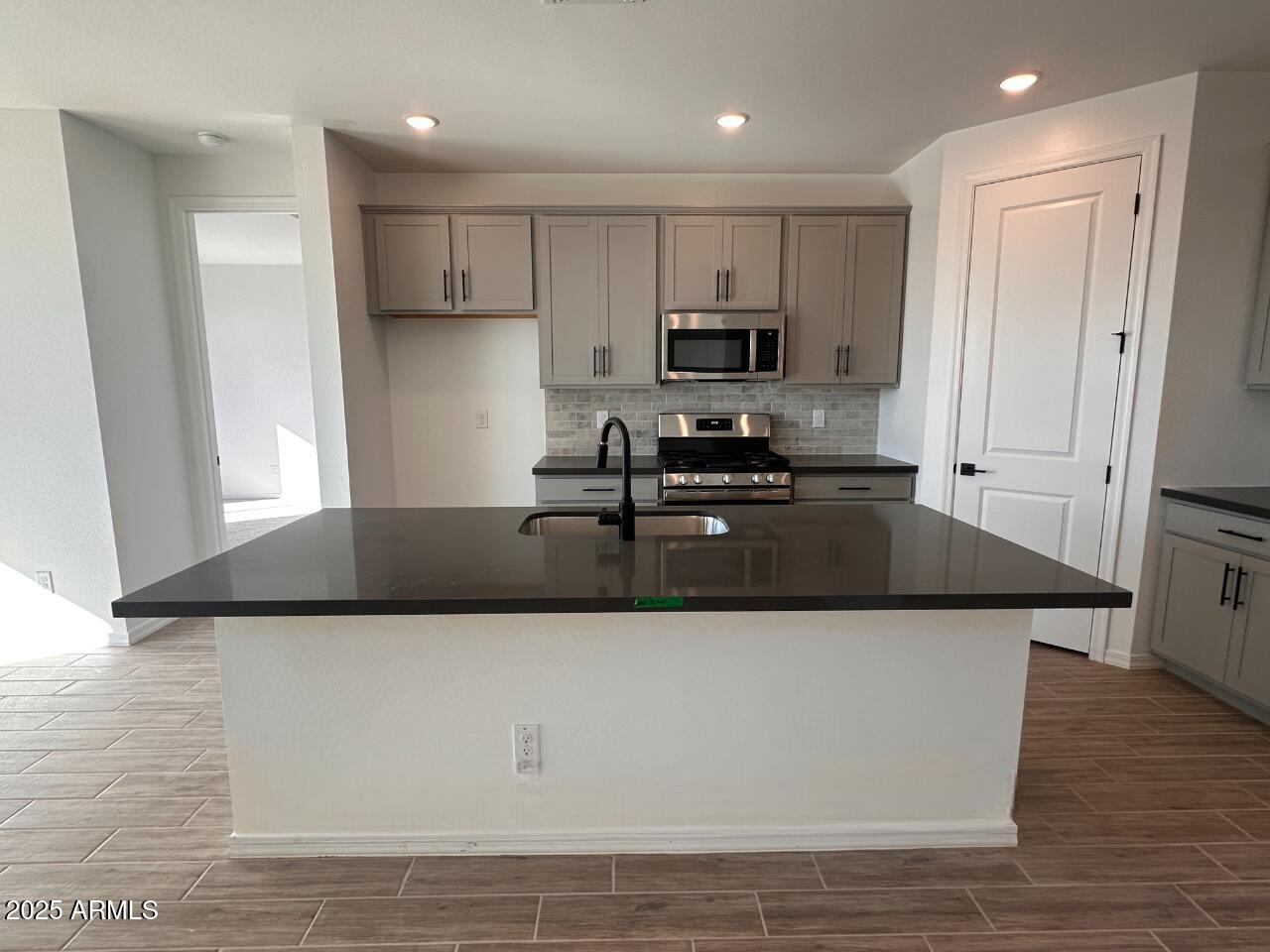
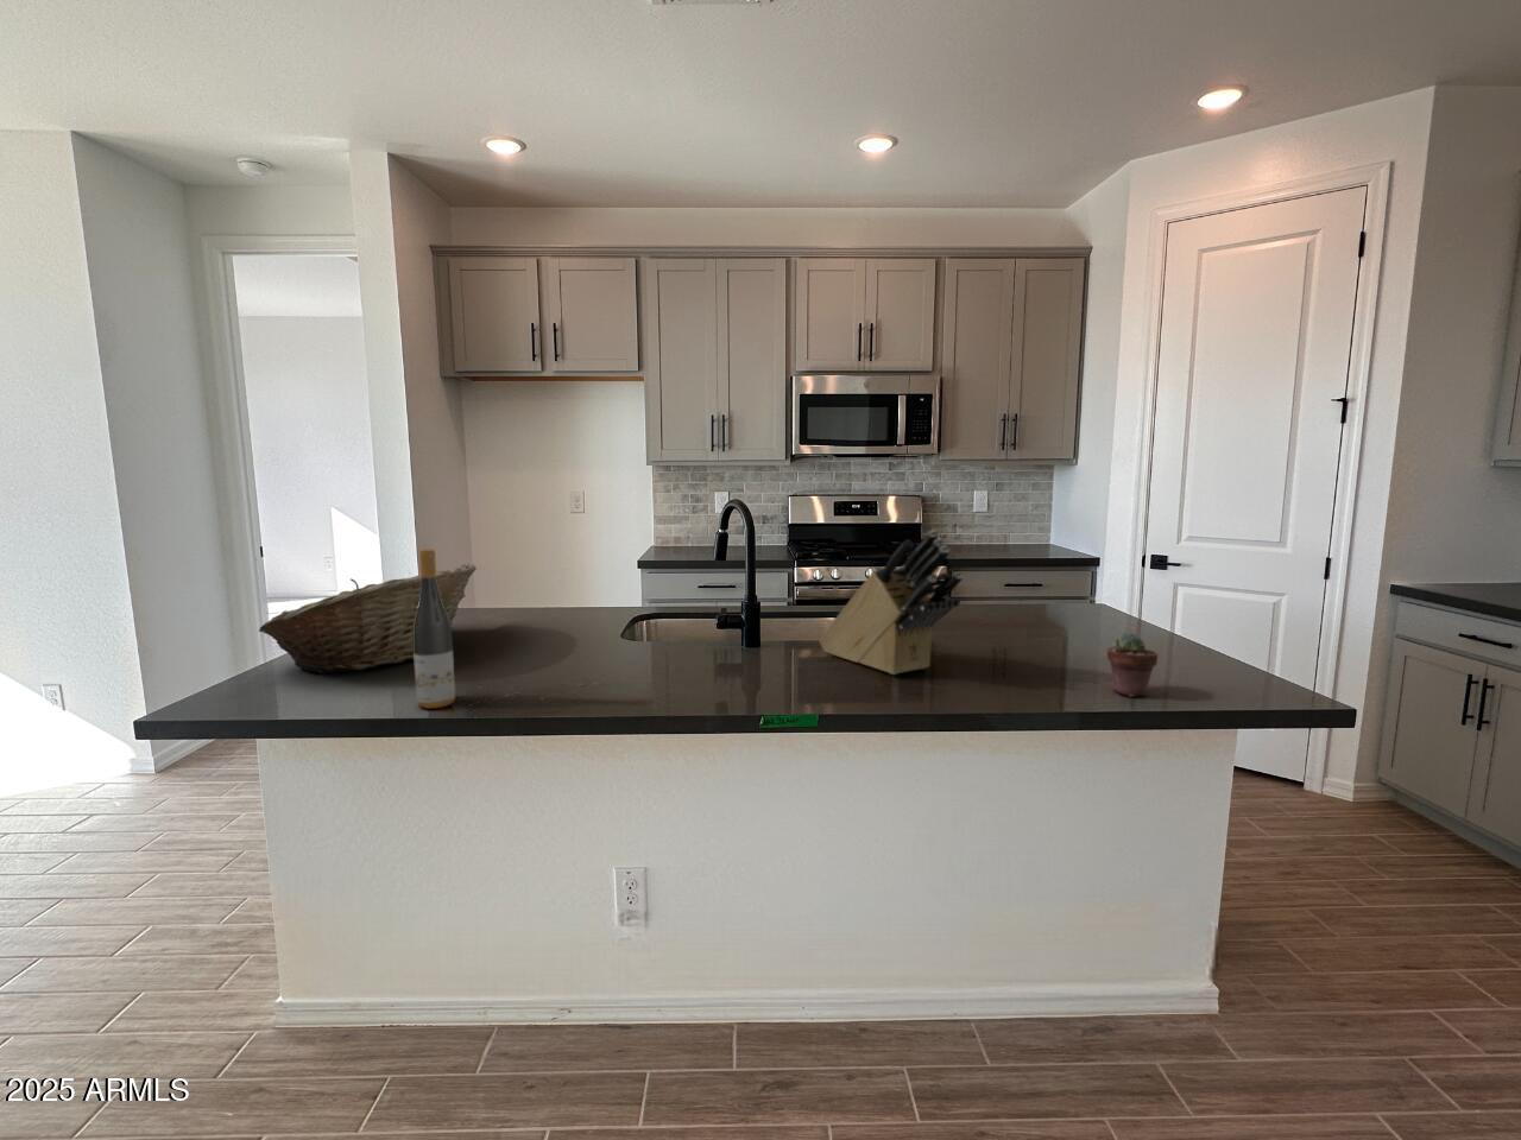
+ wine bottle [412,547,456,709]
+ fruit basket [257,563,478,674]
+ knife block [818,528,964,675]
+ potted succulent [1107,632,1158,698]
